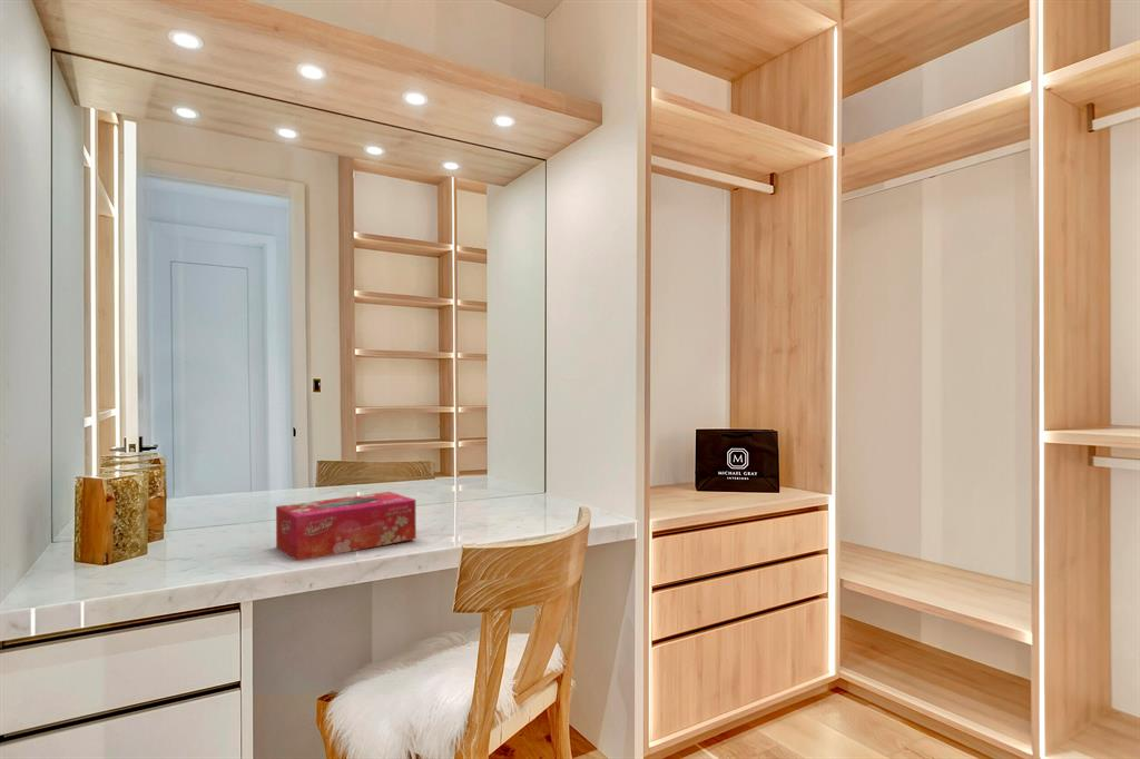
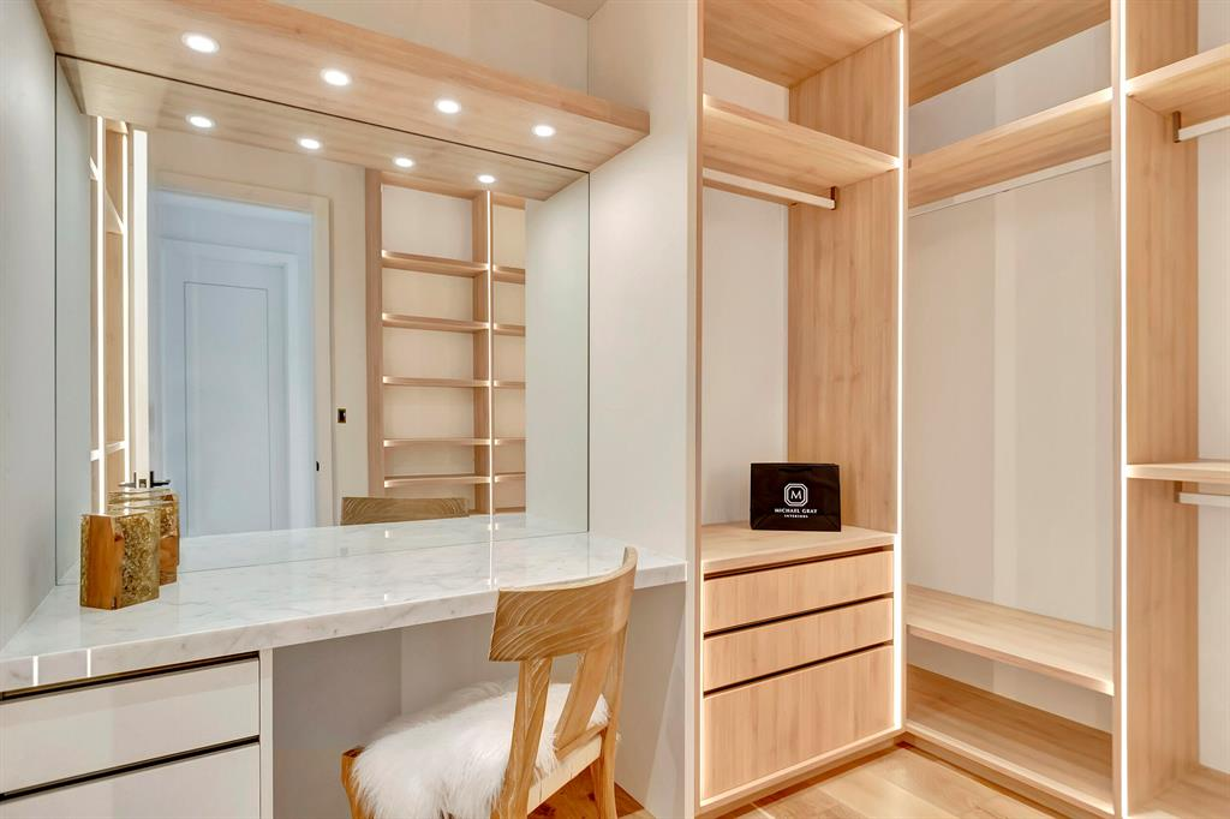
- tissue box [275,491,417,562]
